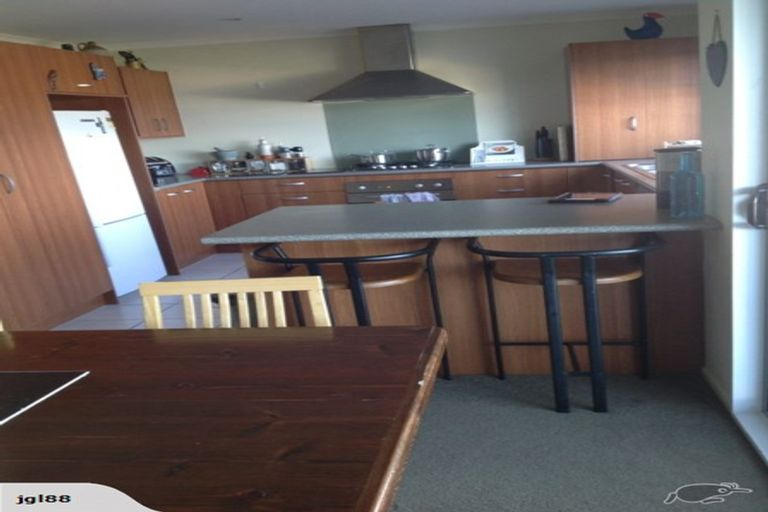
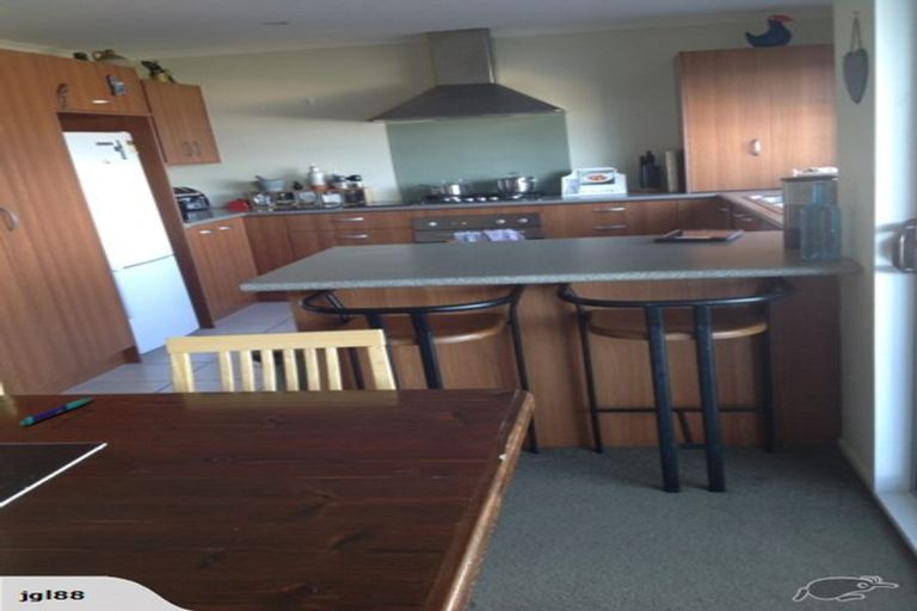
+ pen [18,396,94,427]
